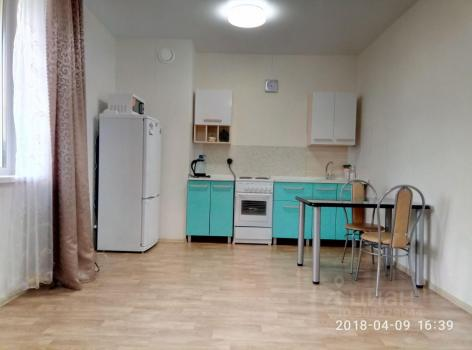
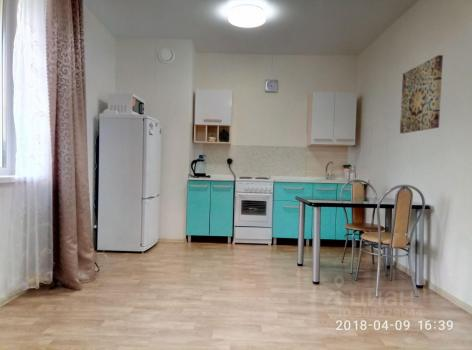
+ wall art [399,54,444,134]
